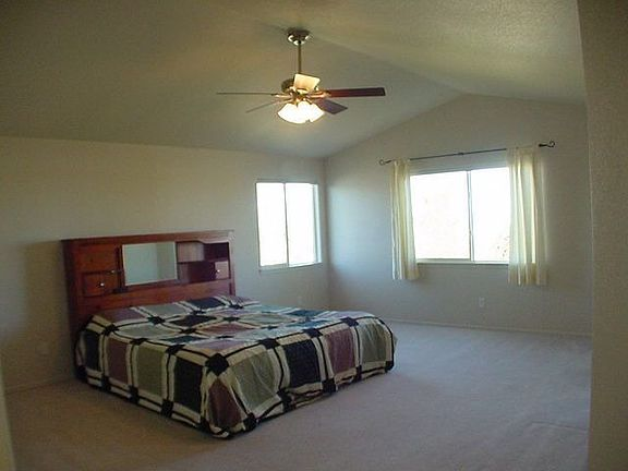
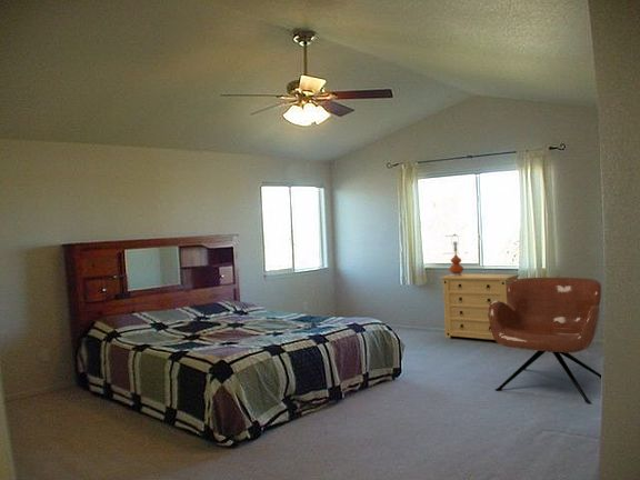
+ dresser [439,273,520,341]
+ armchair [489,276,602,404]
+ table lamp [442,233,469,276]
